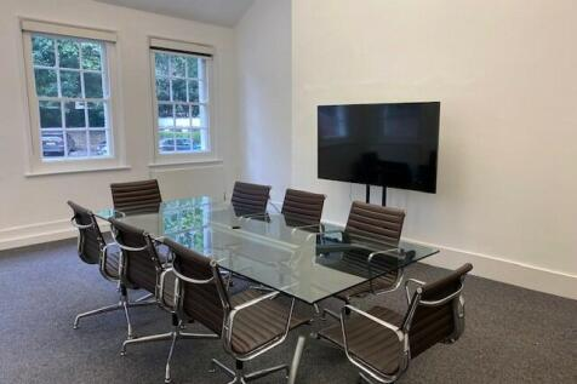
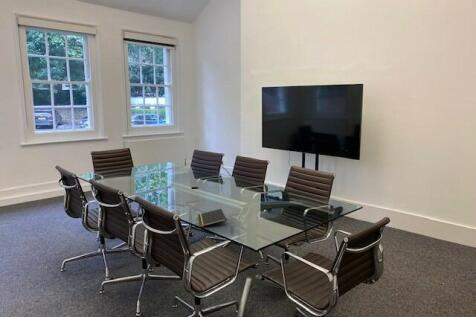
+ notepad [197,208,227,228]
